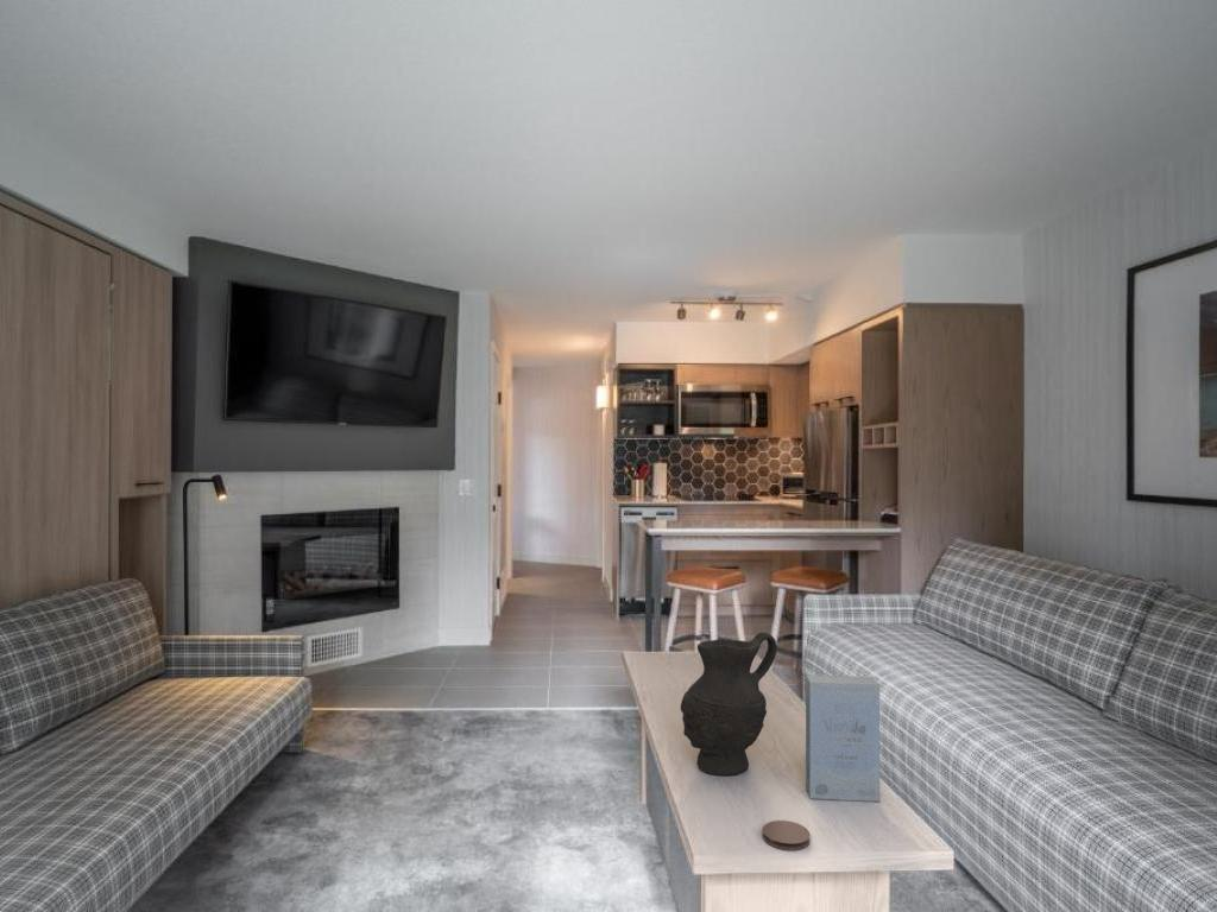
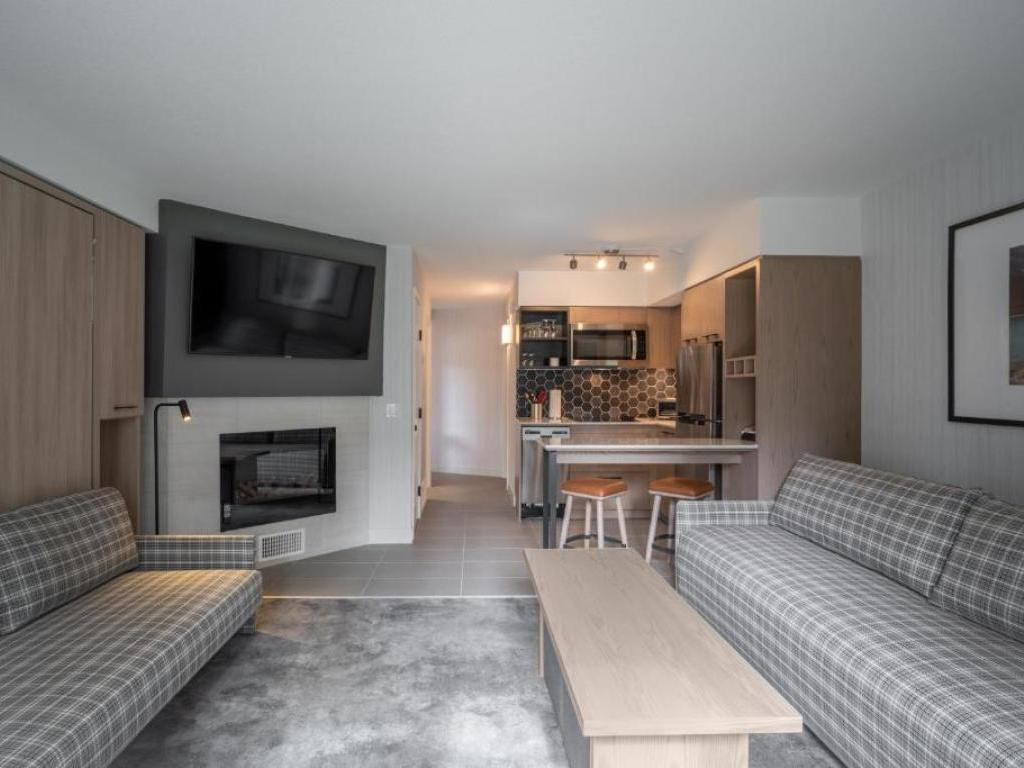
- coaster [762,819,812,851]
- decorative vase [680,632,778,777]
- book [805,673,881,803]
